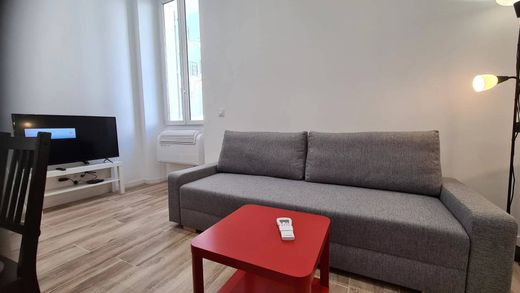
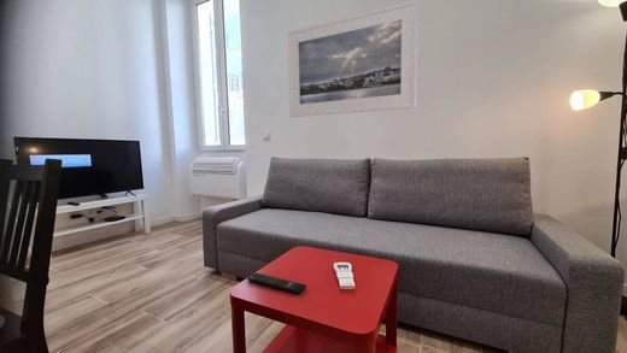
+ remote control [246,271,307,295]
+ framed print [286,0,420,118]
